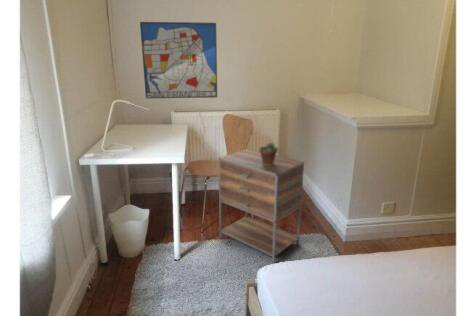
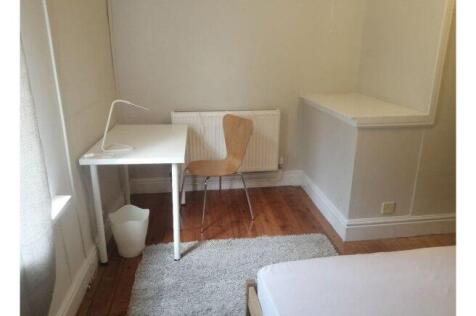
- nightstand [217,148,305,264]
- succulent plant [258,134,279,165]
- wall art [139,21,218,99]
